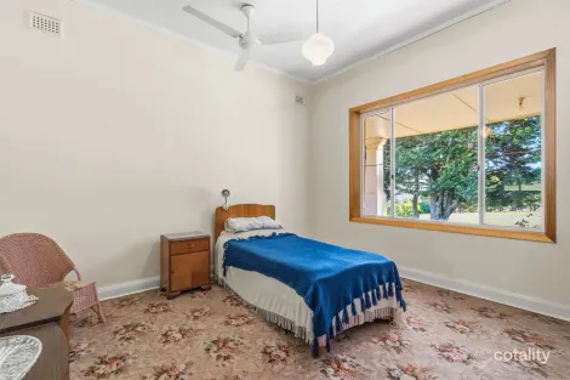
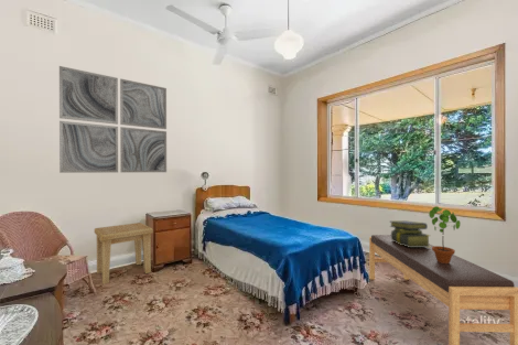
+ side table [94,222,154,284]
+ stack of books [389,219,431,247]
+ wall art [58,65,168,174]
+ potted plant [428,205,462,263]
+ bench [368,234,518,345]
